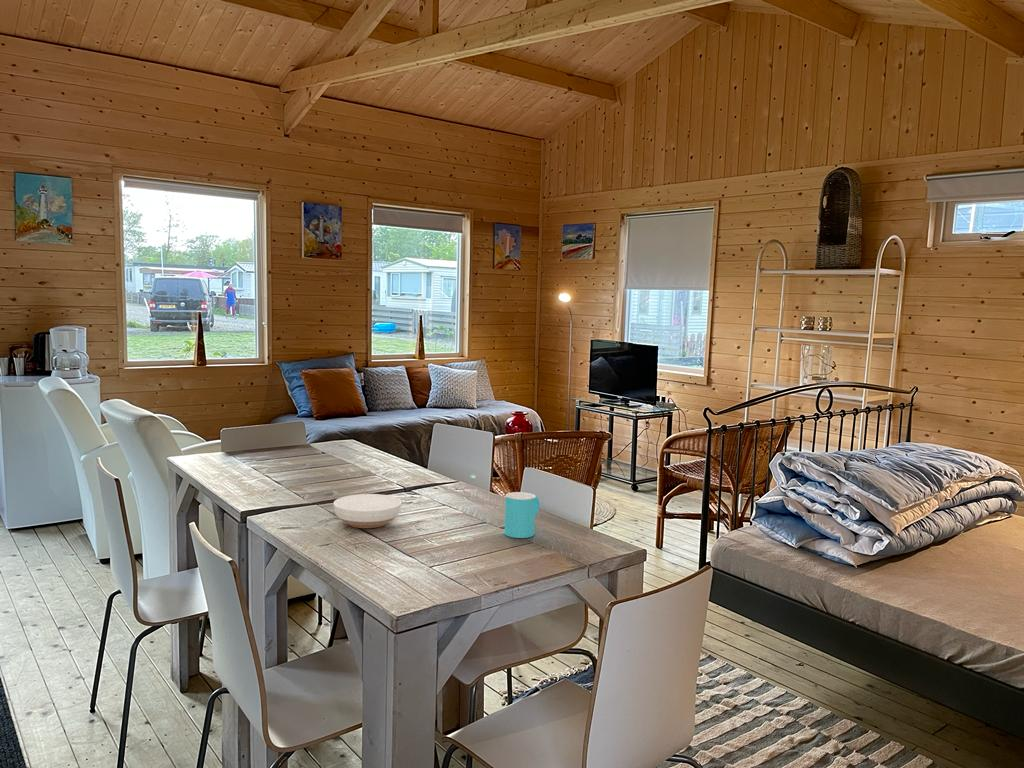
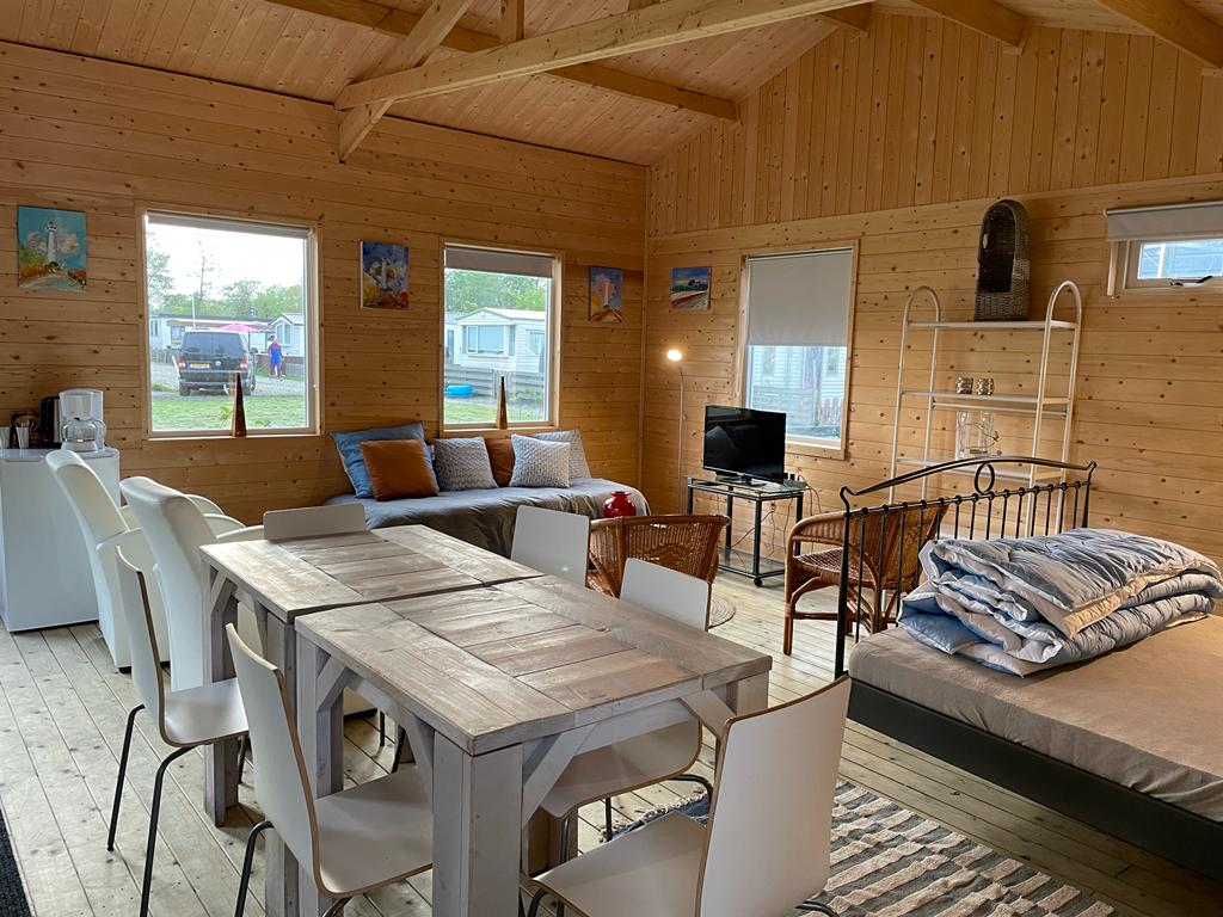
- bowl [333,493,403,529]
- cup [503,491,540,539]
